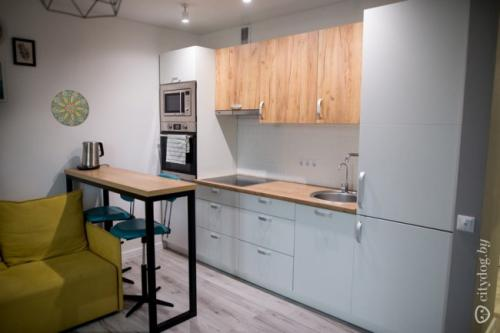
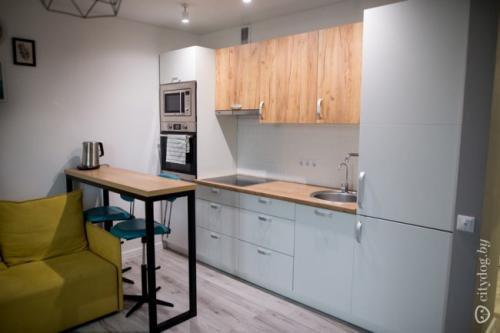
- decorative plate [50,89,90,128]
